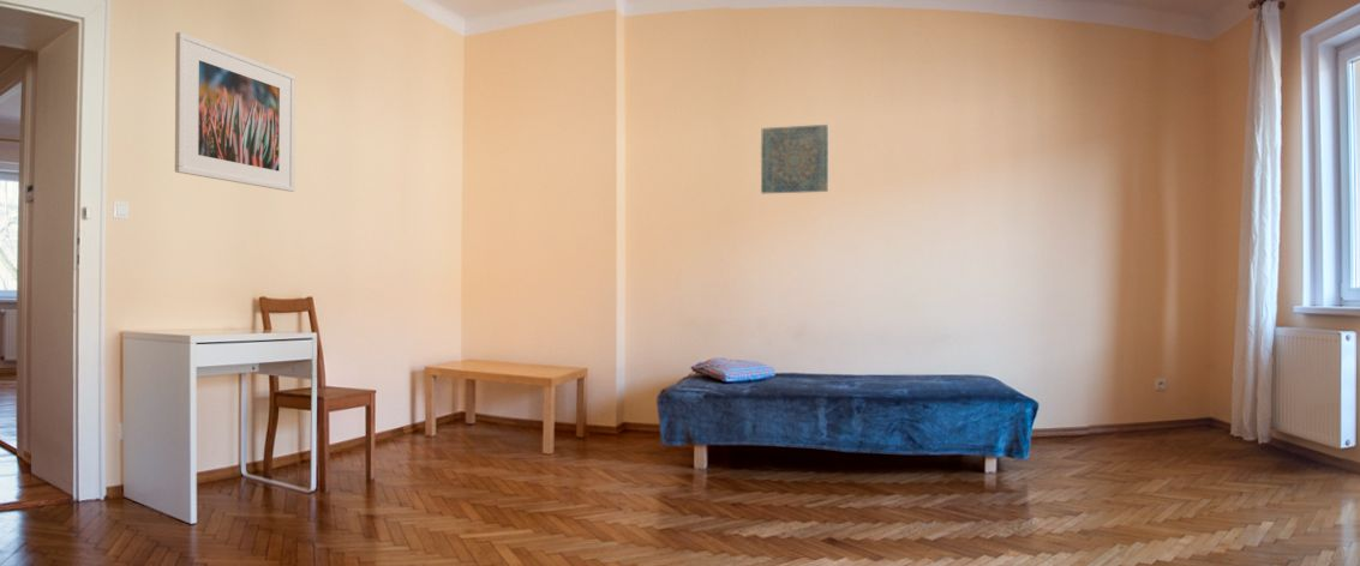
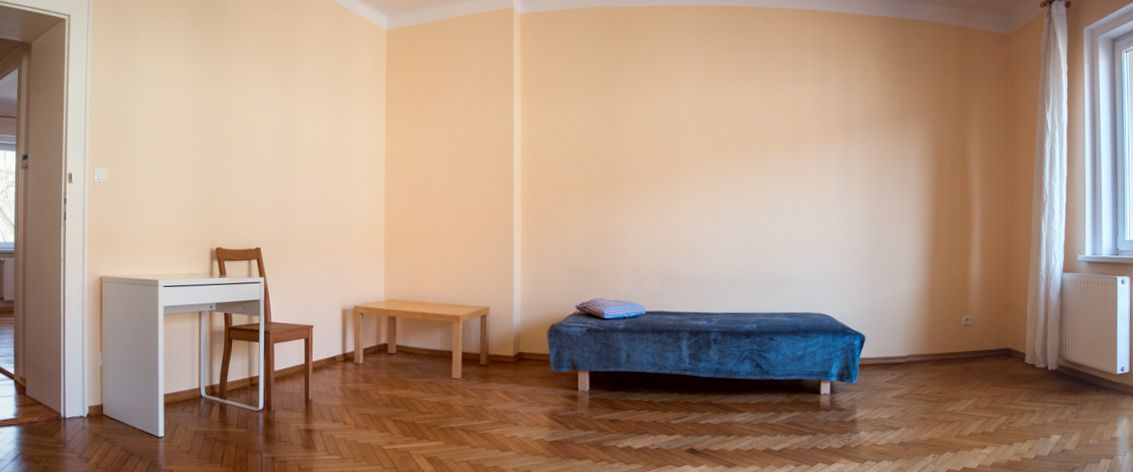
- wall art [760,124,829,194]
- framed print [174,31,296,193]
